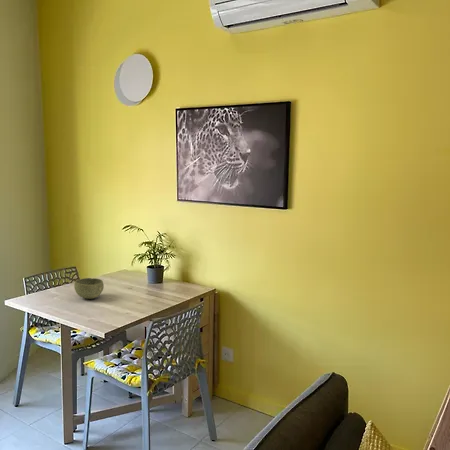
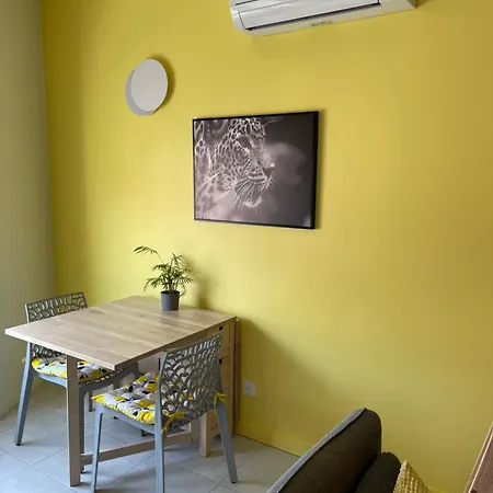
- bowl [73,277,105,300]
